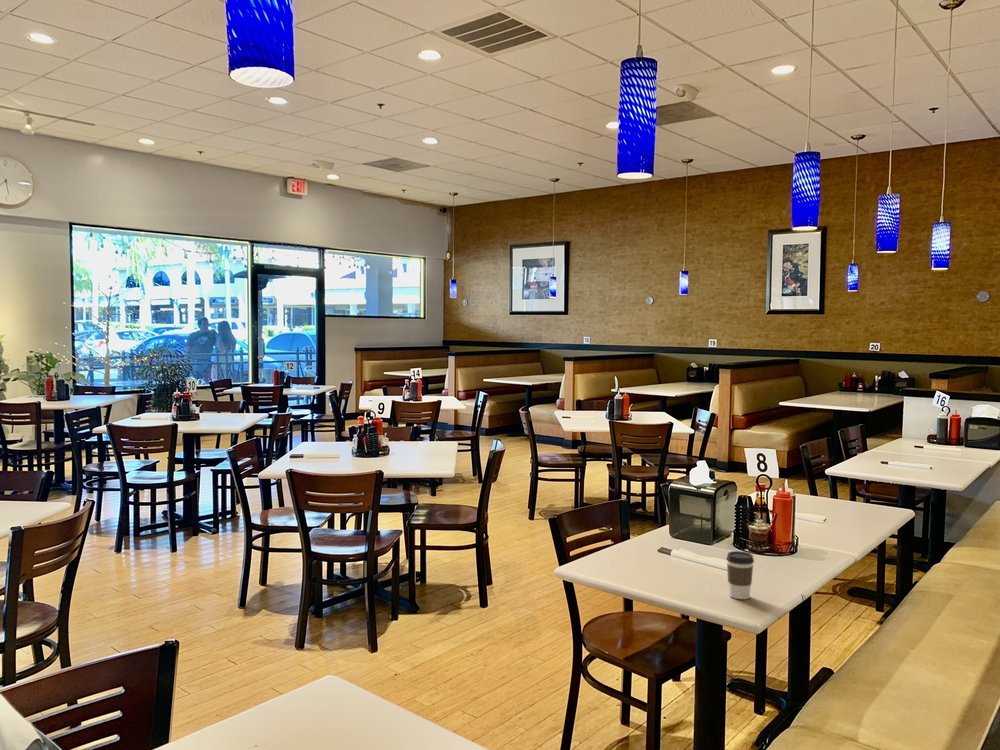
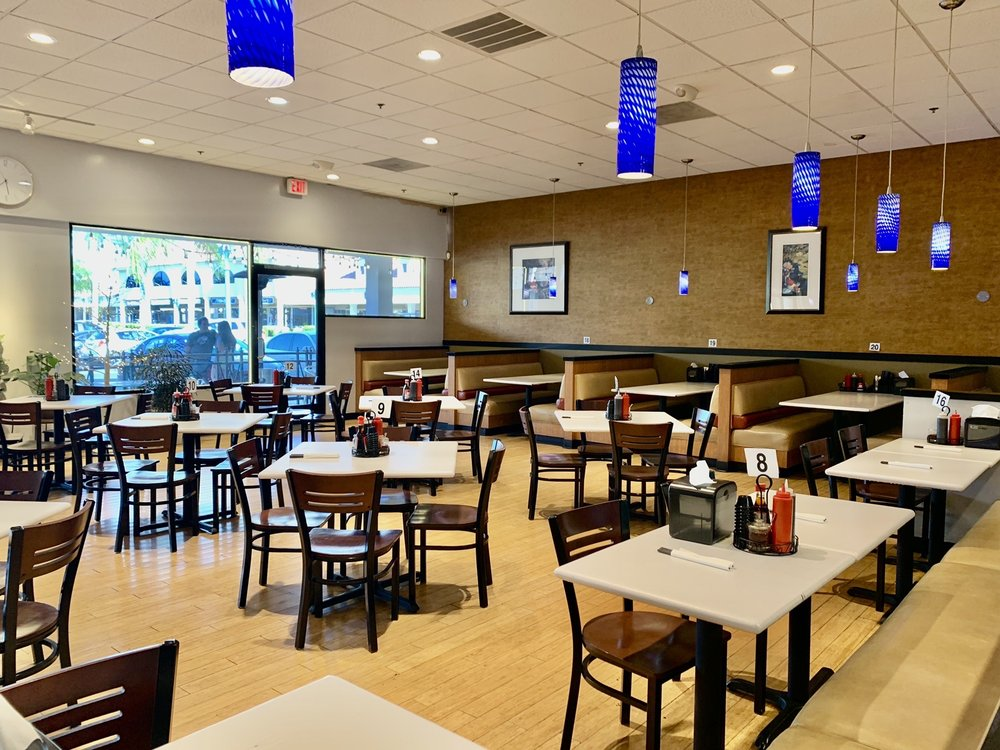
- coffee cup [725,550,755,600]
